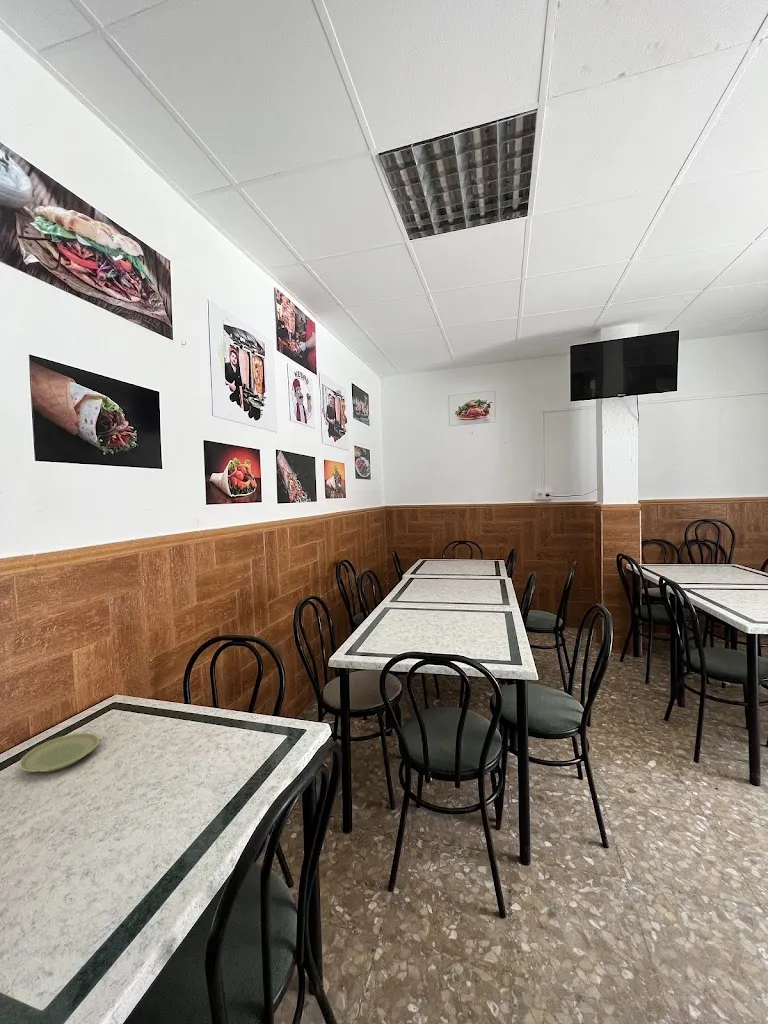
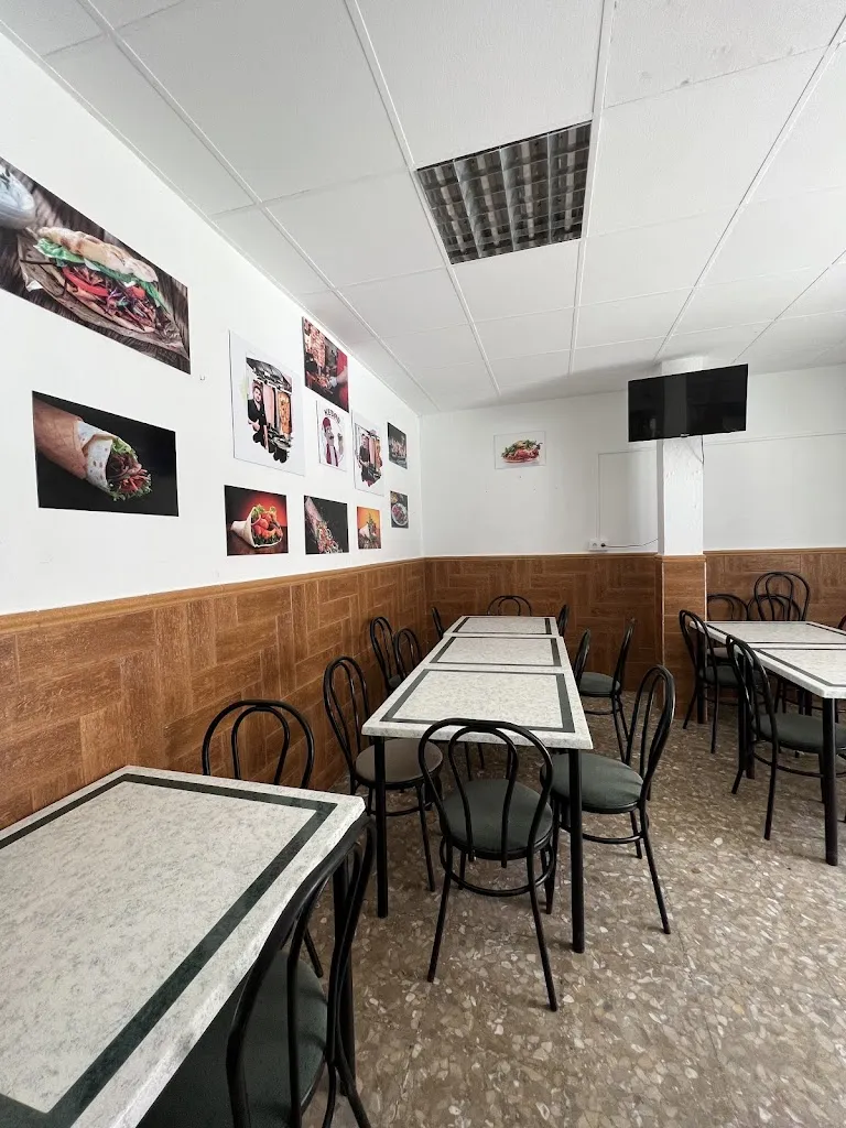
- plate [18,732,100,773]
